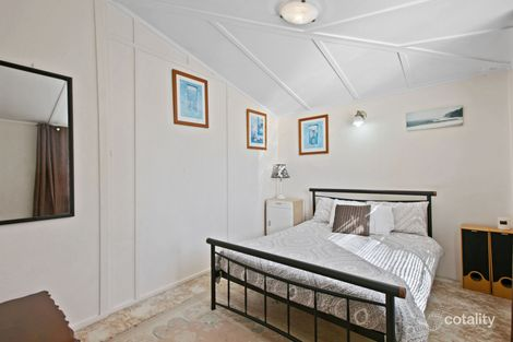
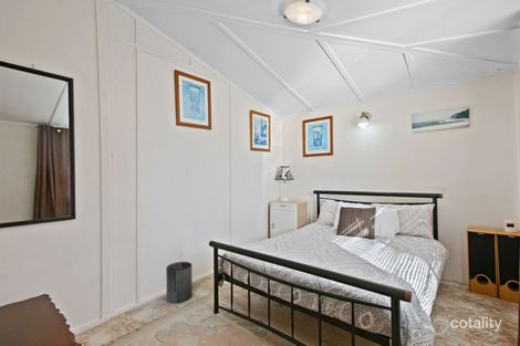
+ trash can [165,261,194,304]
